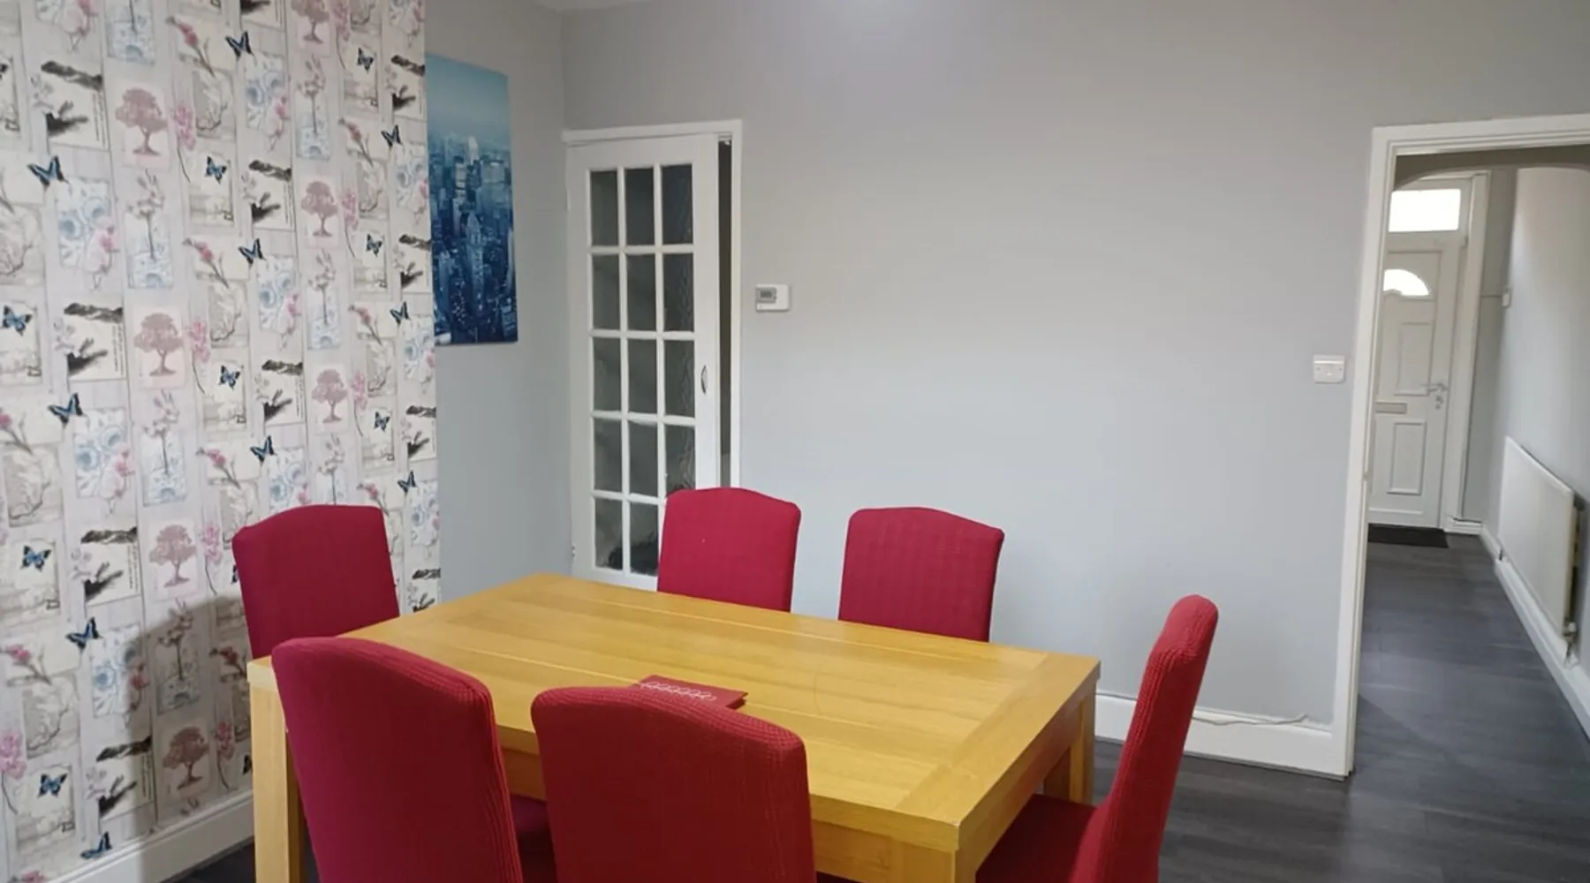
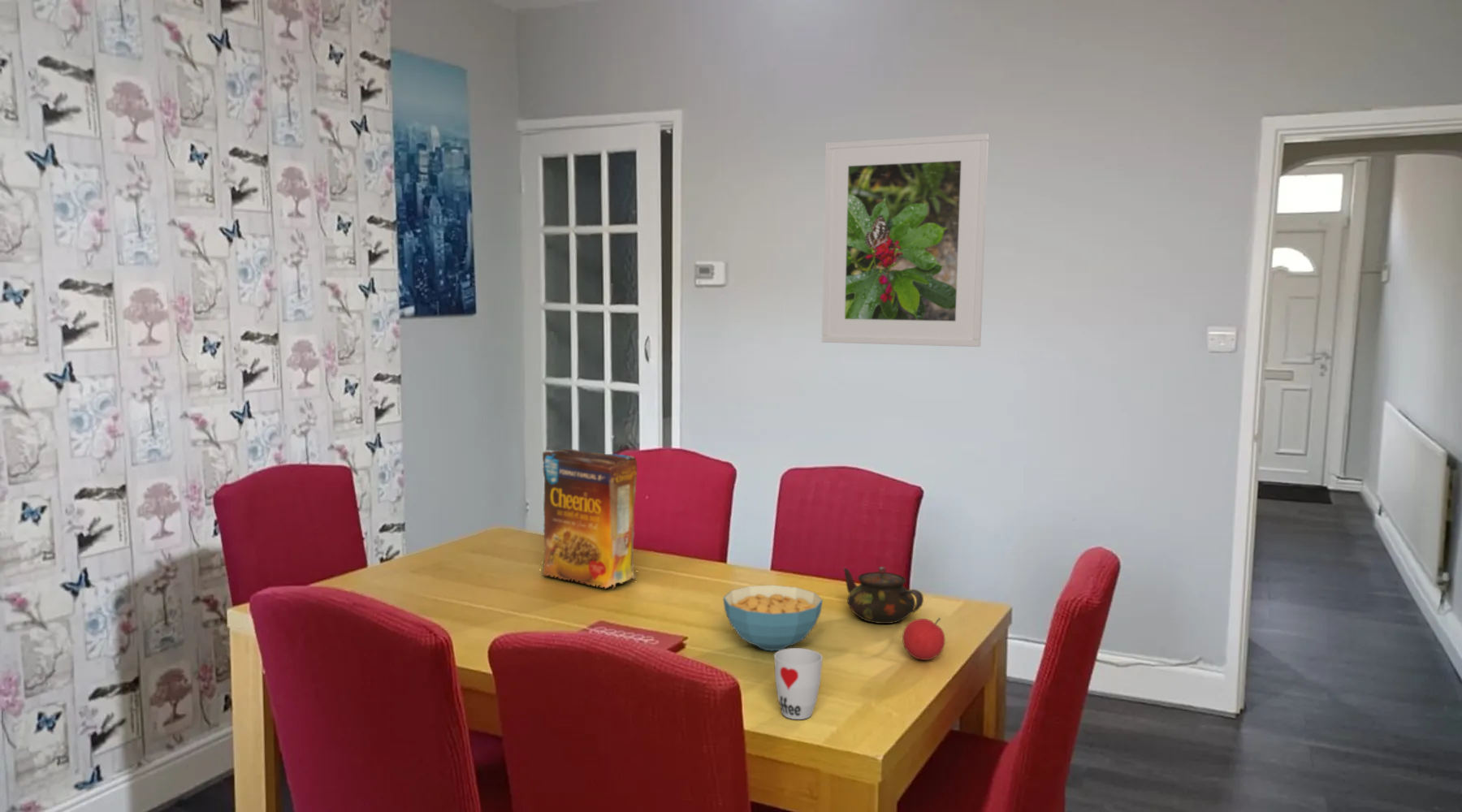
+ fruit [902,617,946,661]
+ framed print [821,132,989,348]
+ teapot [842,566,924,624]
+ cup [773,647,824,720]
+ cereal bowl [722,585,824,651]
+ cereal box [541,448,638,590]
